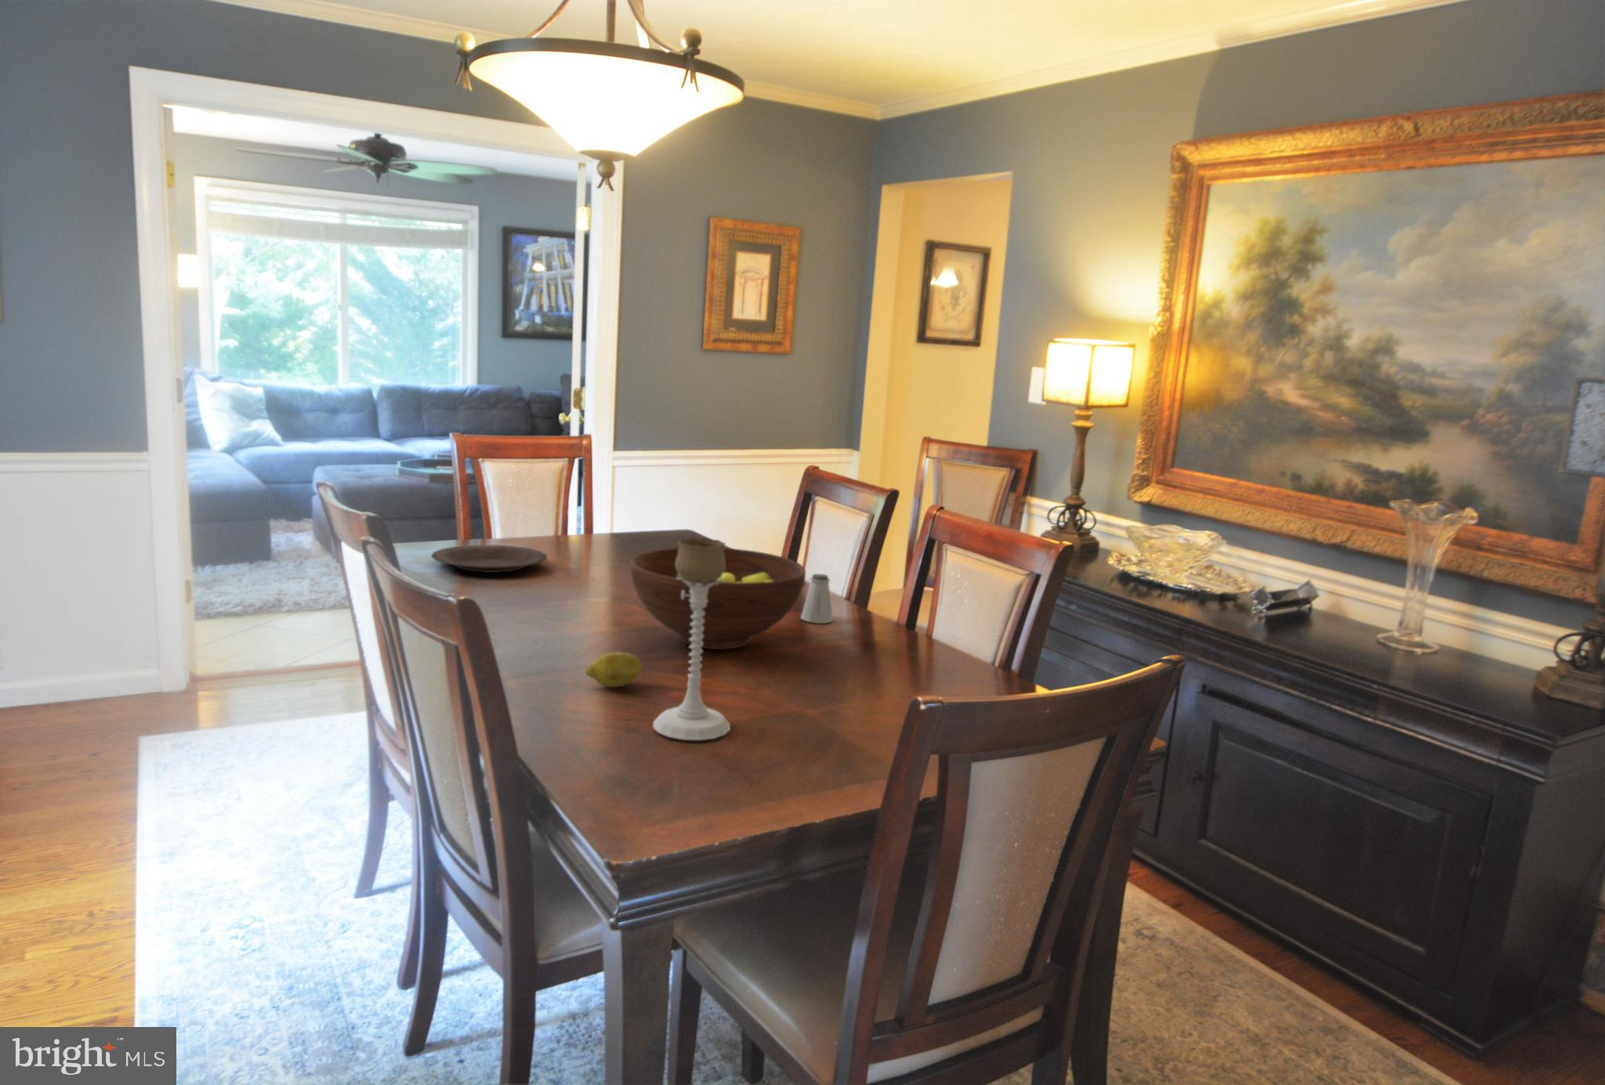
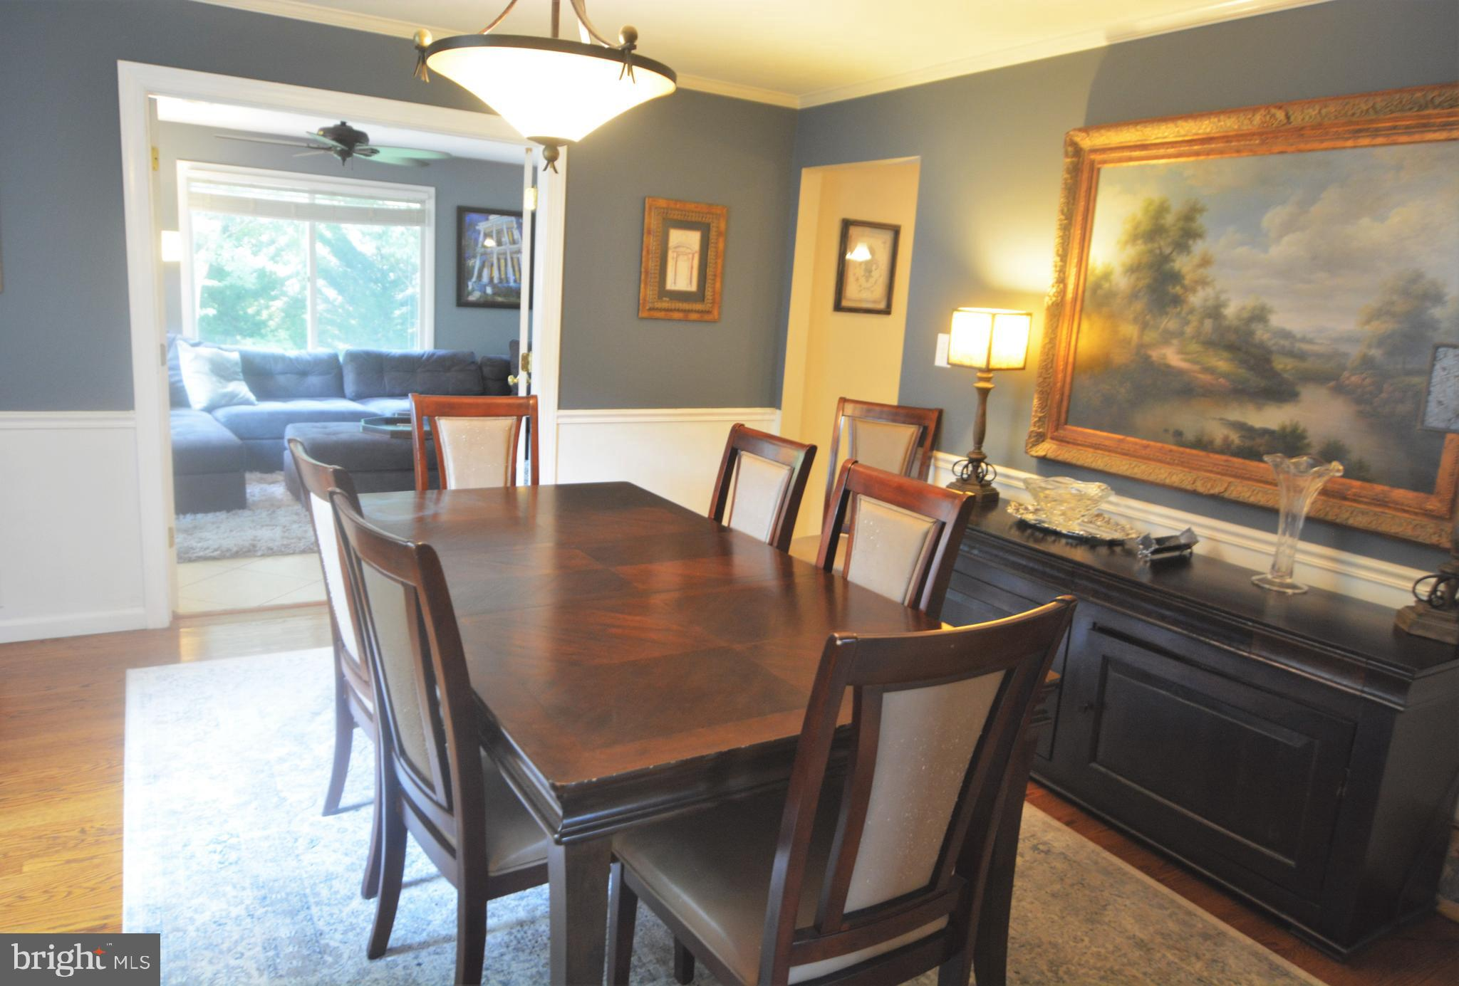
- candle holder [652,536,732,741]
- saltshaker [801,574,833,624]
- plate [430,545,548,574]
- fruit [585,651,643,688]
- fruit bowl [630,547,807,650]
